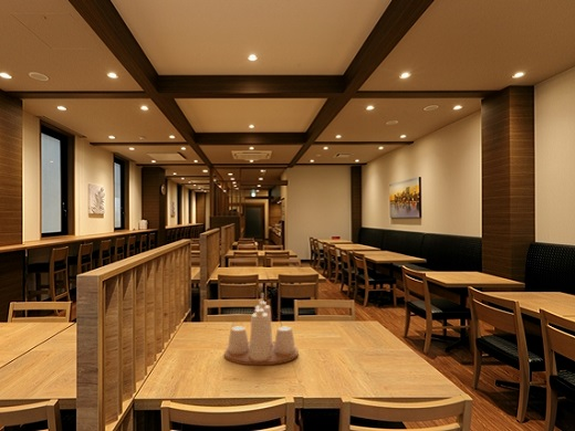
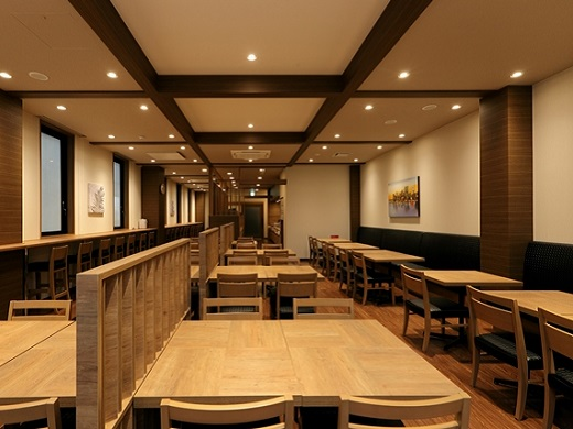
- condiment set [223,292,299,366]
